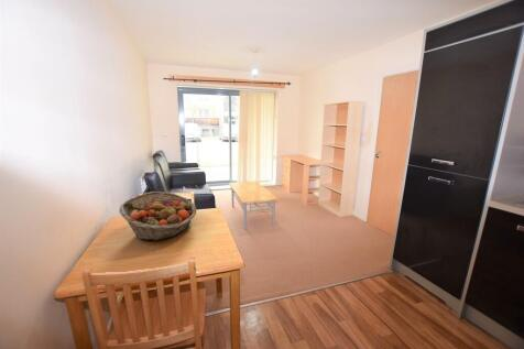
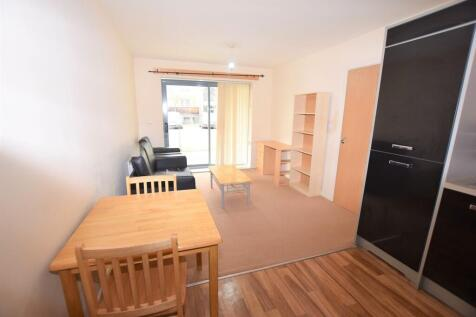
- fruit basket [118,190,197,241]
